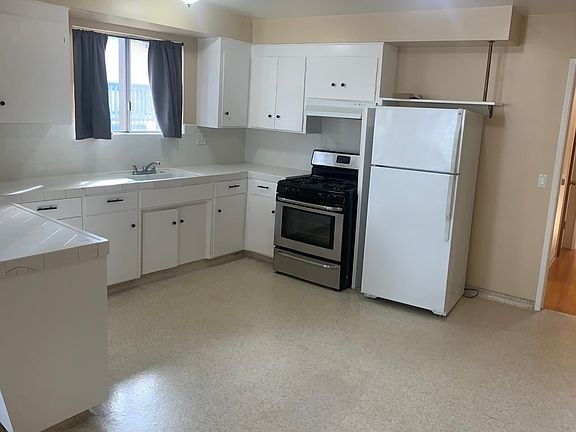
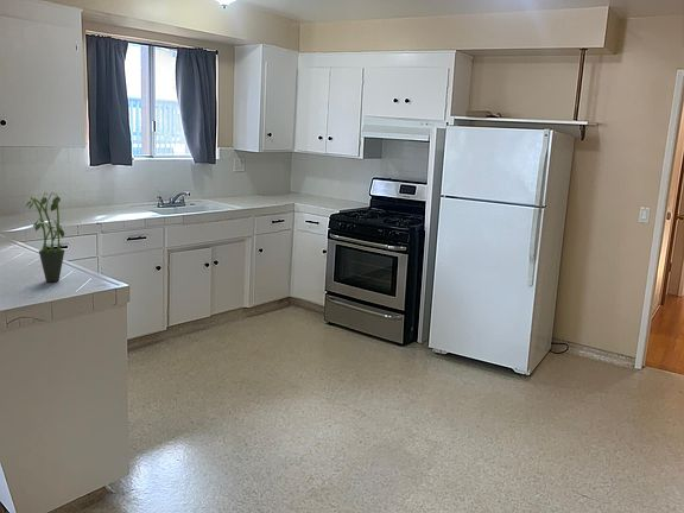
+ potted plant [25,191,65,283]
